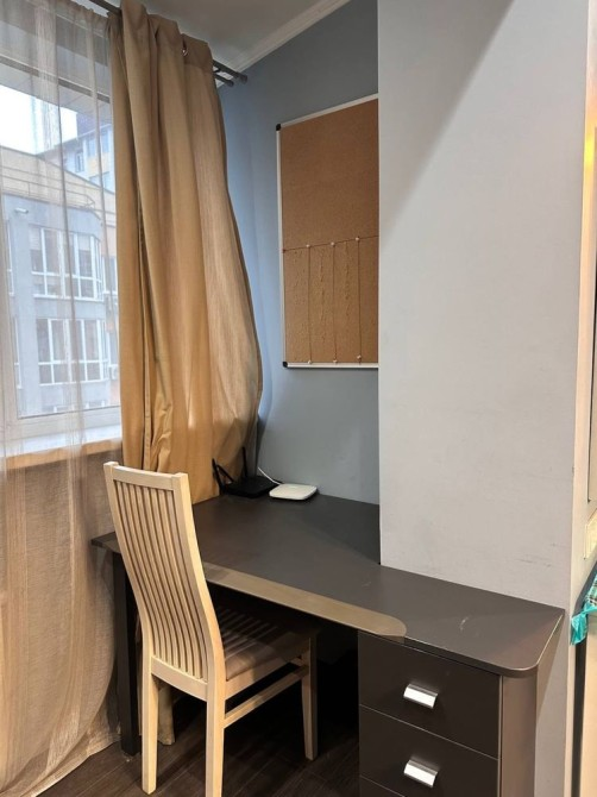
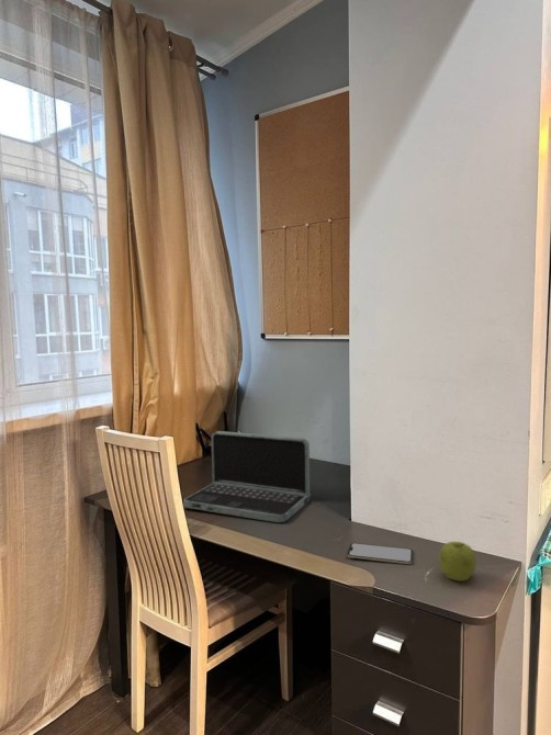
+ fruit [438,541,477,583]
+ laptop [182,430,313,523]
+ smartphone [347,542,414,565]
